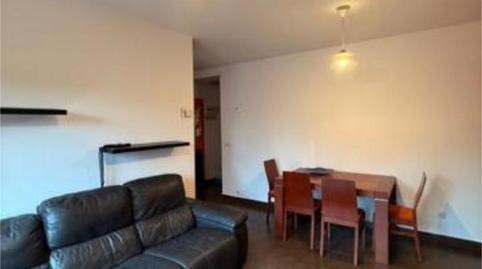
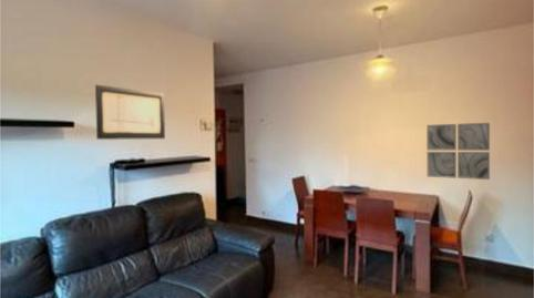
+ wall art [94,83,166,141]
+ wall art [425,122,491,181]
